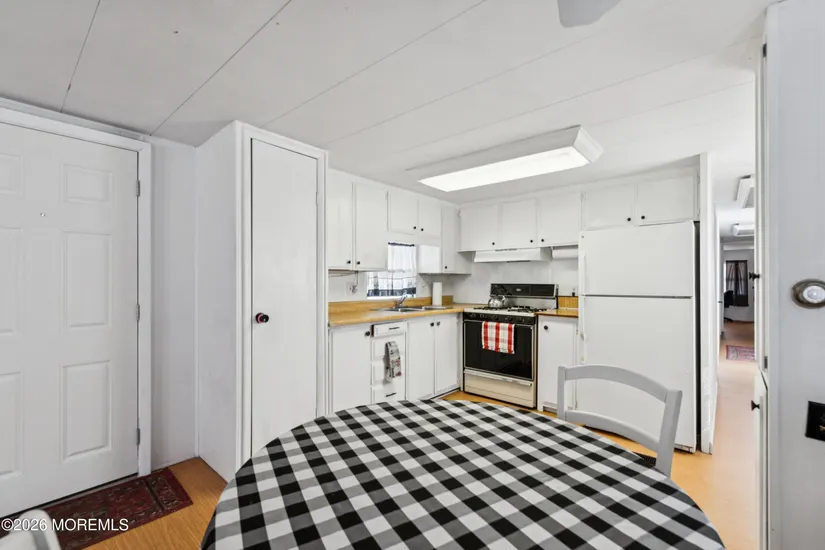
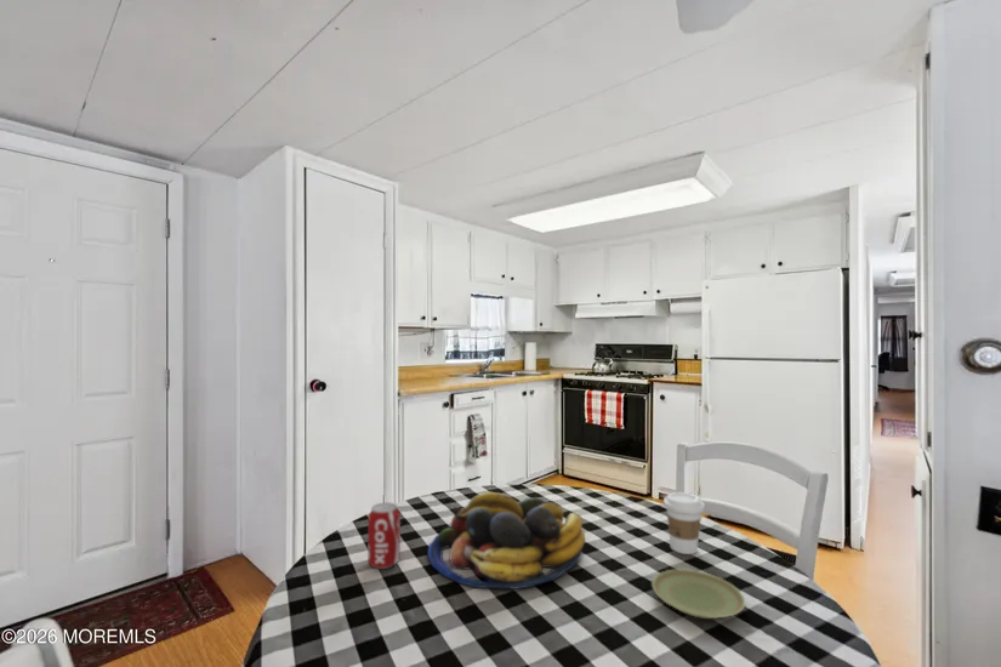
+ beverage can [366,501,402,570]
+ plate [650,568,746,620]
+ coffee cup [662,491,706,555]
+ fruit bowl [427,490,586,591]
